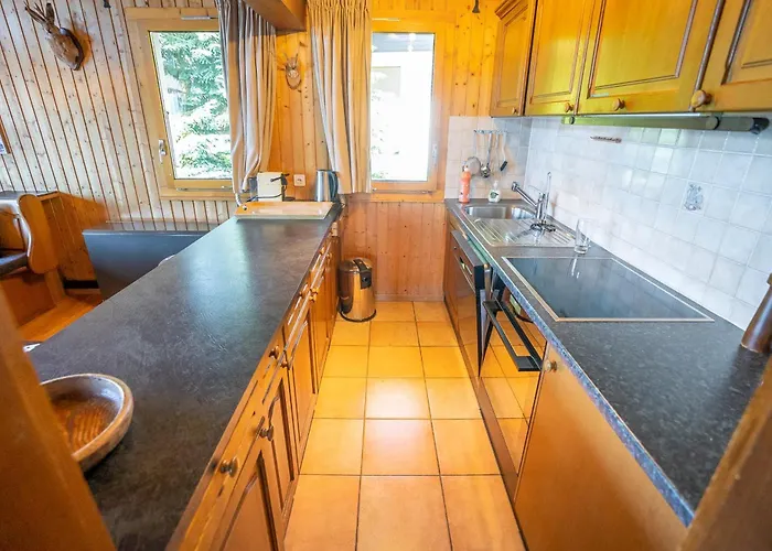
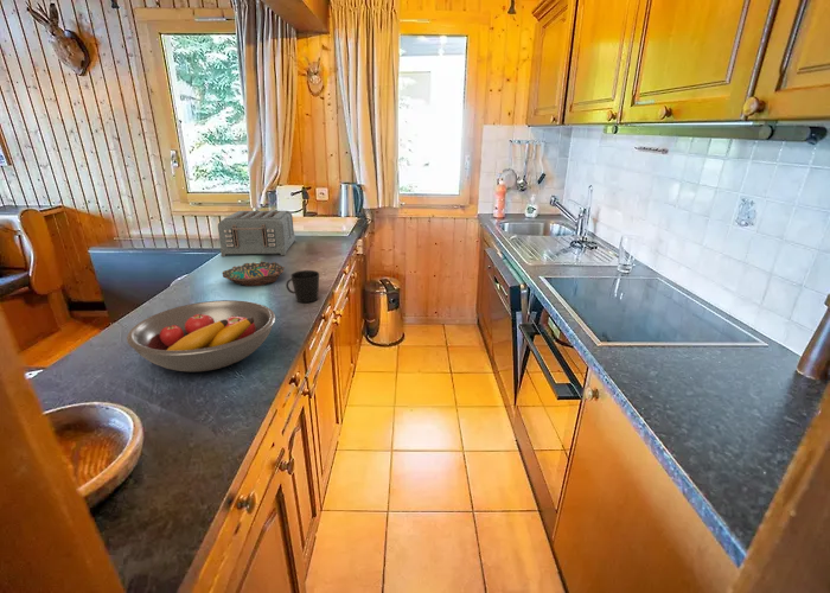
+ cup [285,269,320,304]
+ toaster [217,210,296,257]
+ fruit bowl [126,299,276,372]
+ bowl [222,260,286,287]
